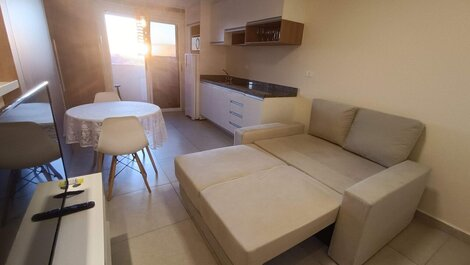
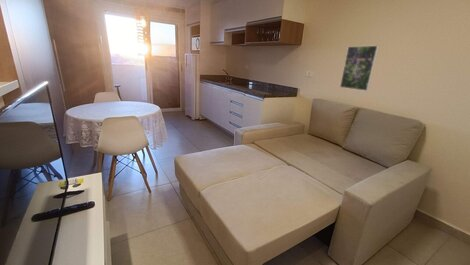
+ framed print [339,44,380,92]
